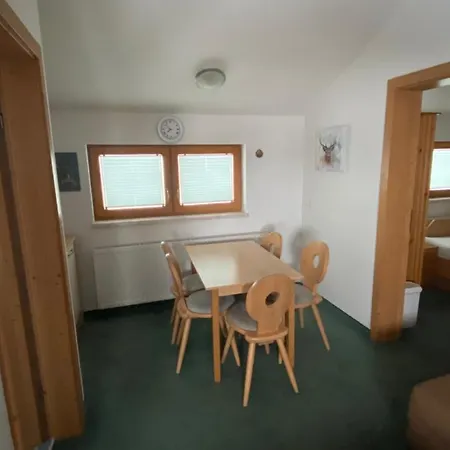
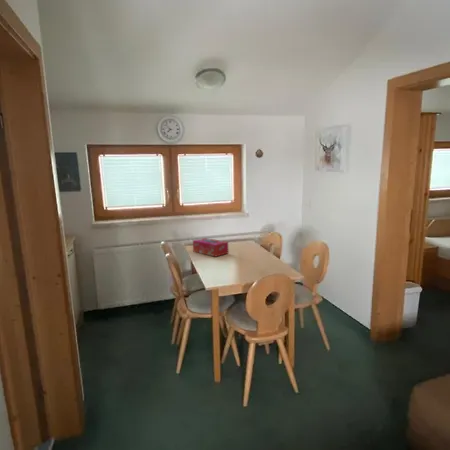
+ tissue box [192,237,229,258]
